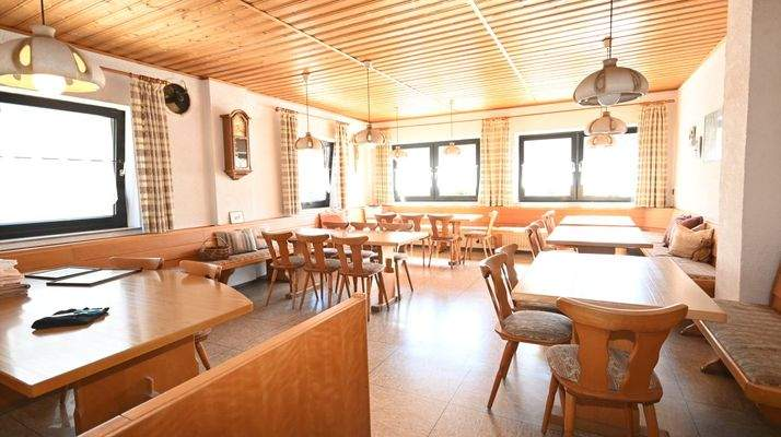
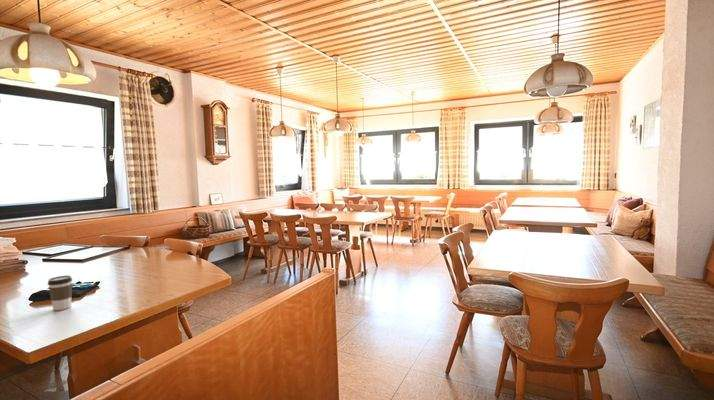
+ coffee cup [47,275,73,311]
